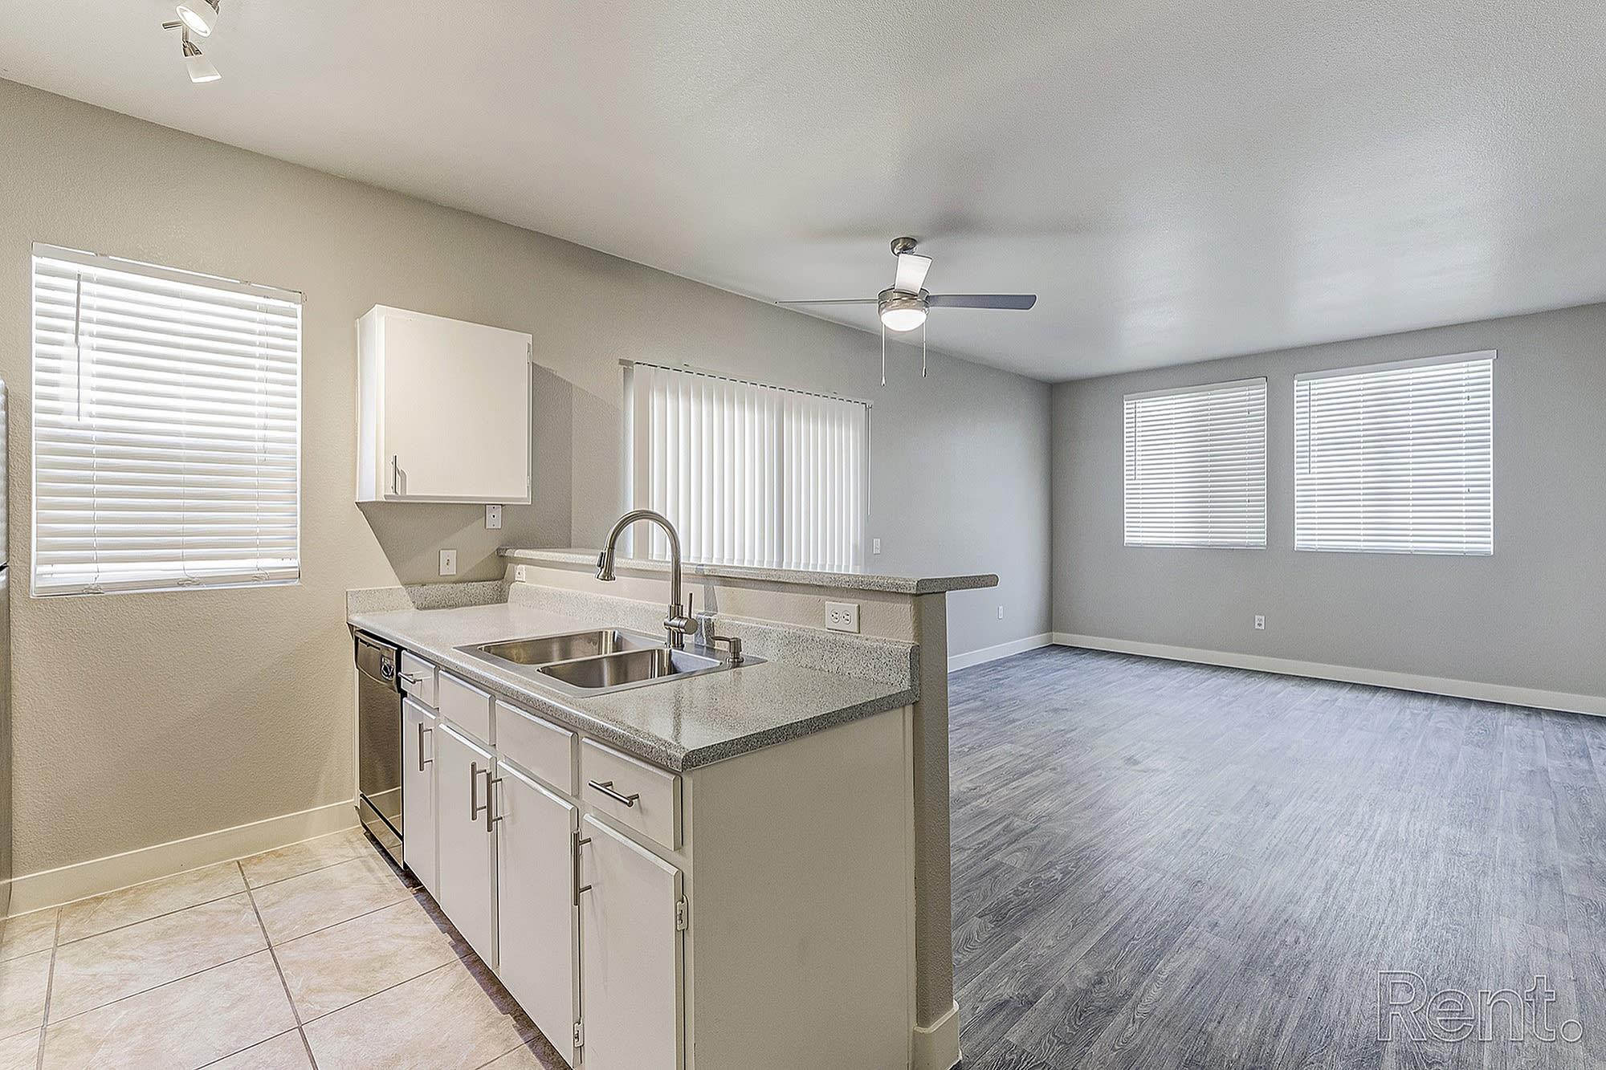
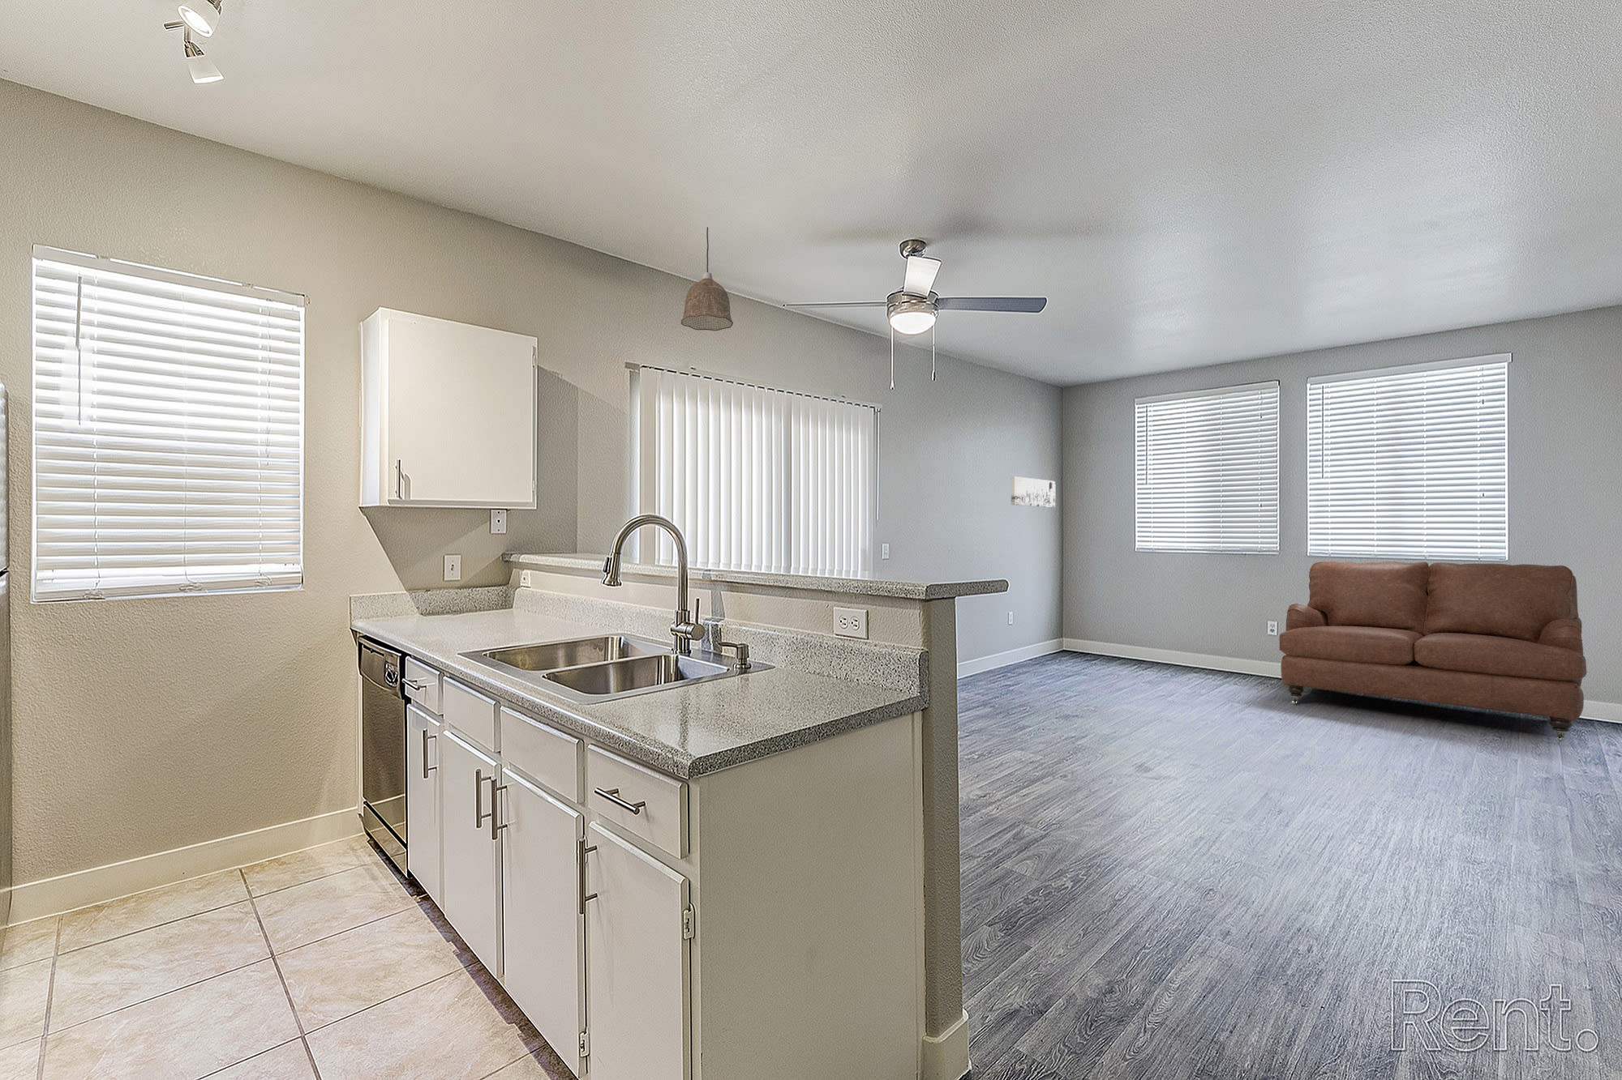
+ pendant lamp [680,227,734,331]
+ wall art [1011,476,1056,509]
+ sofa [1280,560,1587,742]
